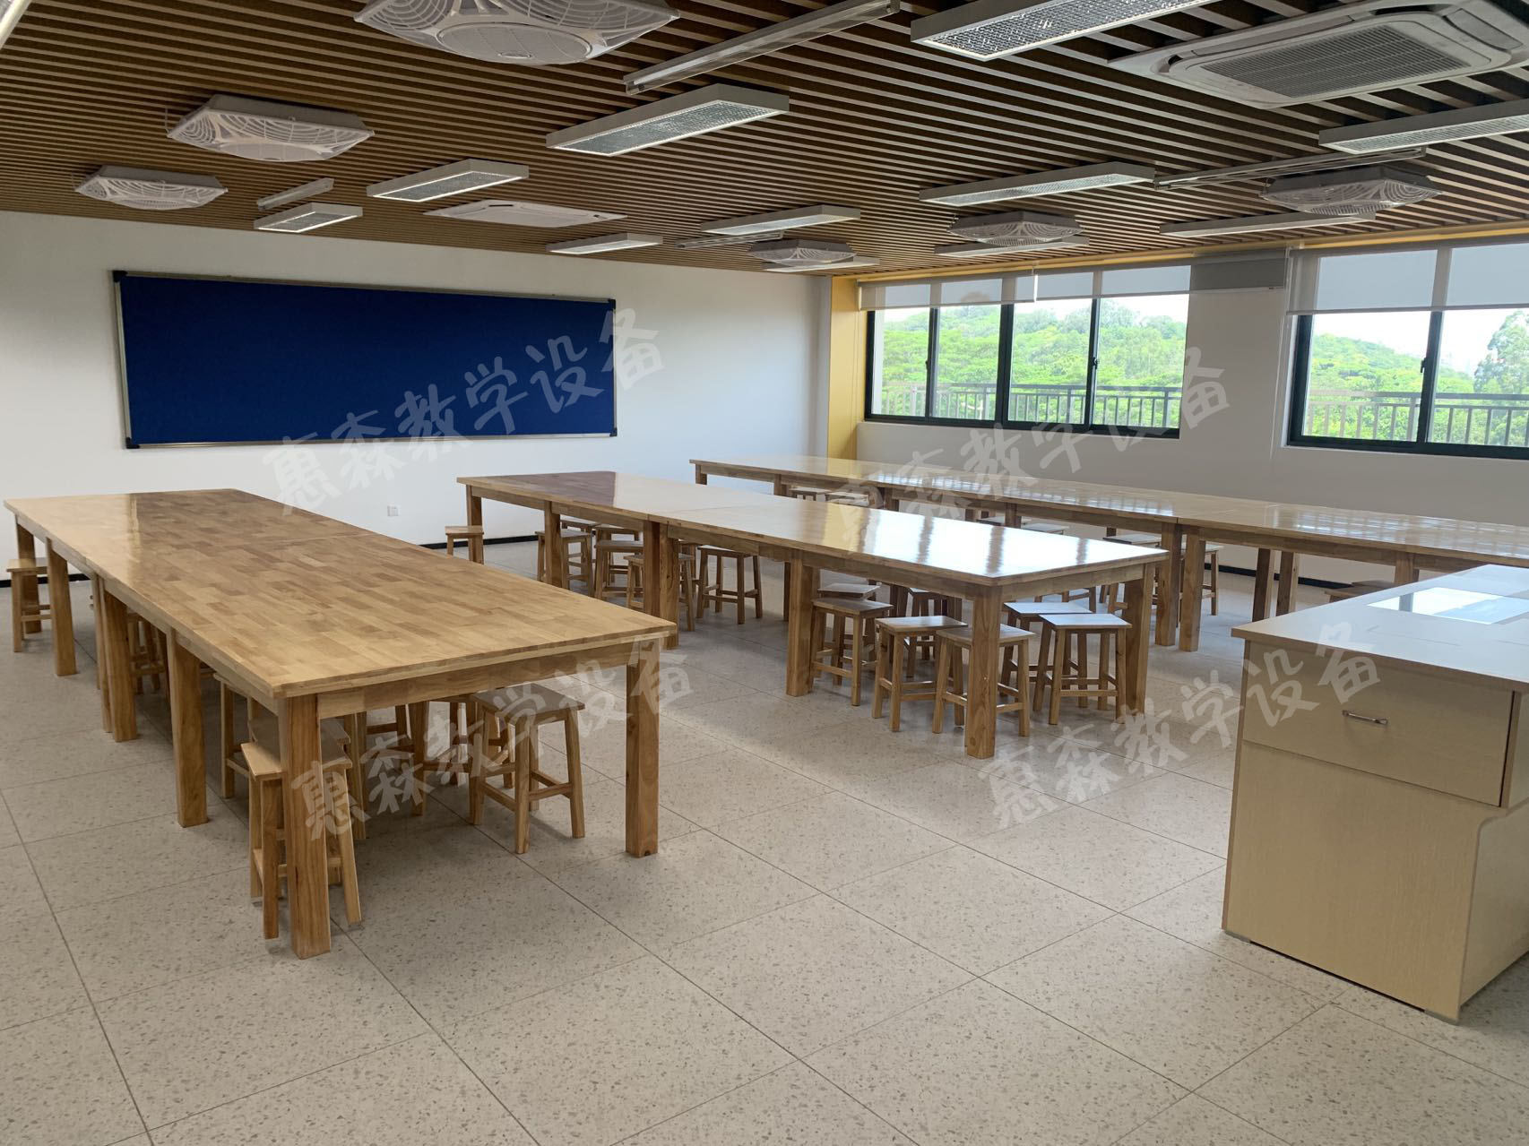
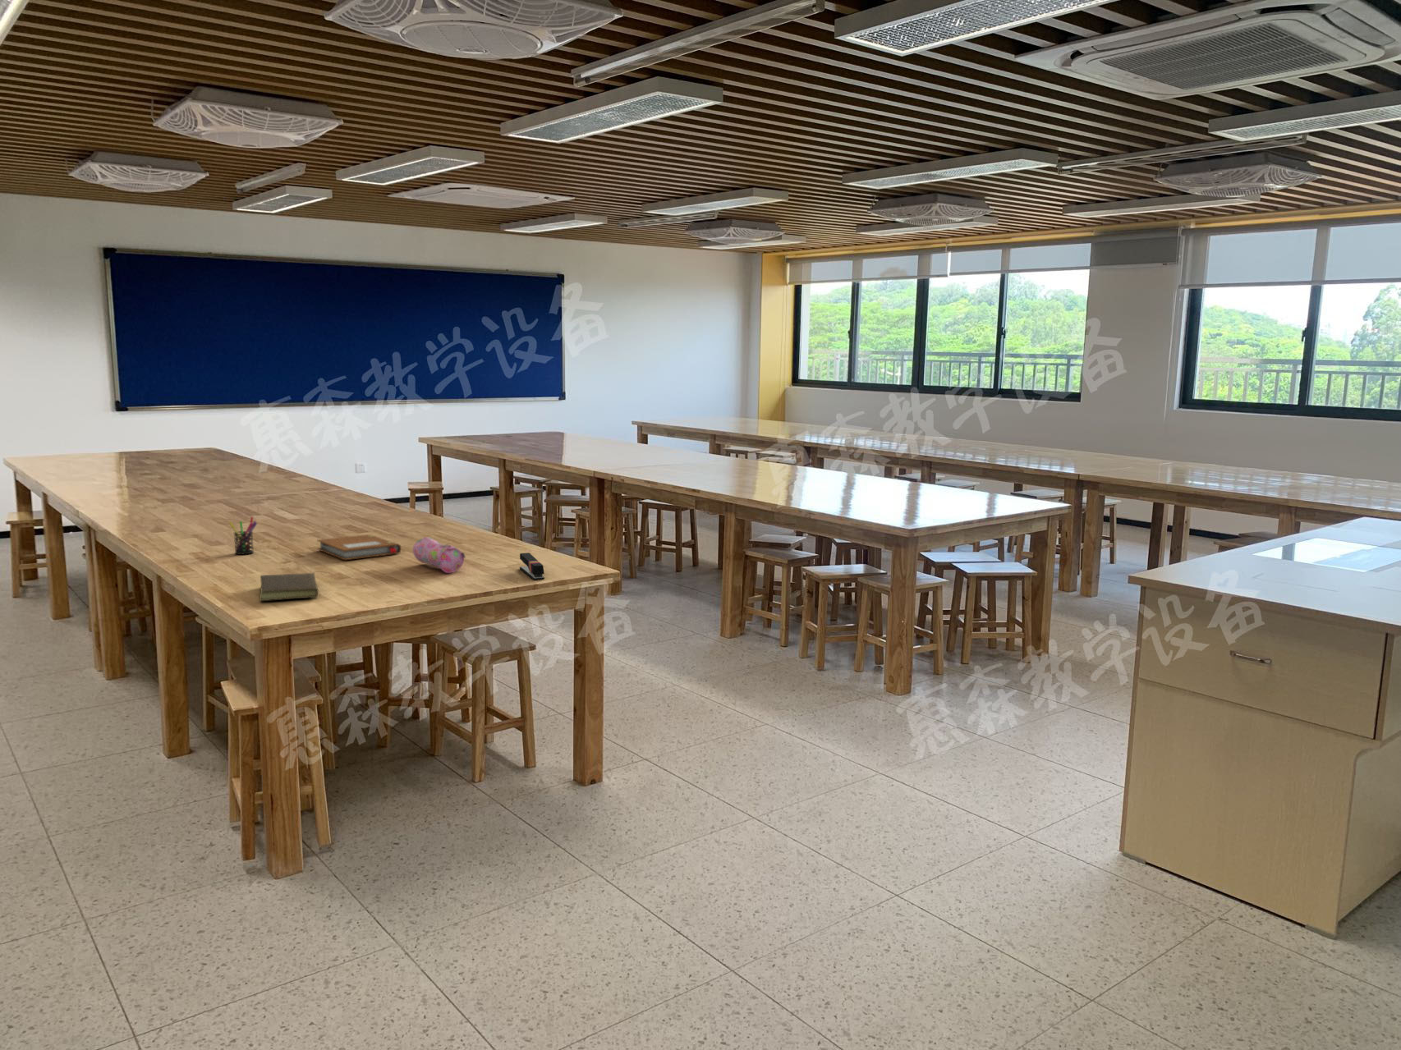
+ book [258,570,332,602]
+ stapler [518,551,545,580]
+ notebook [317,534,402,560]
+ pen holder [228,515,258,555]
+ pencil case [413,536,467,574]
